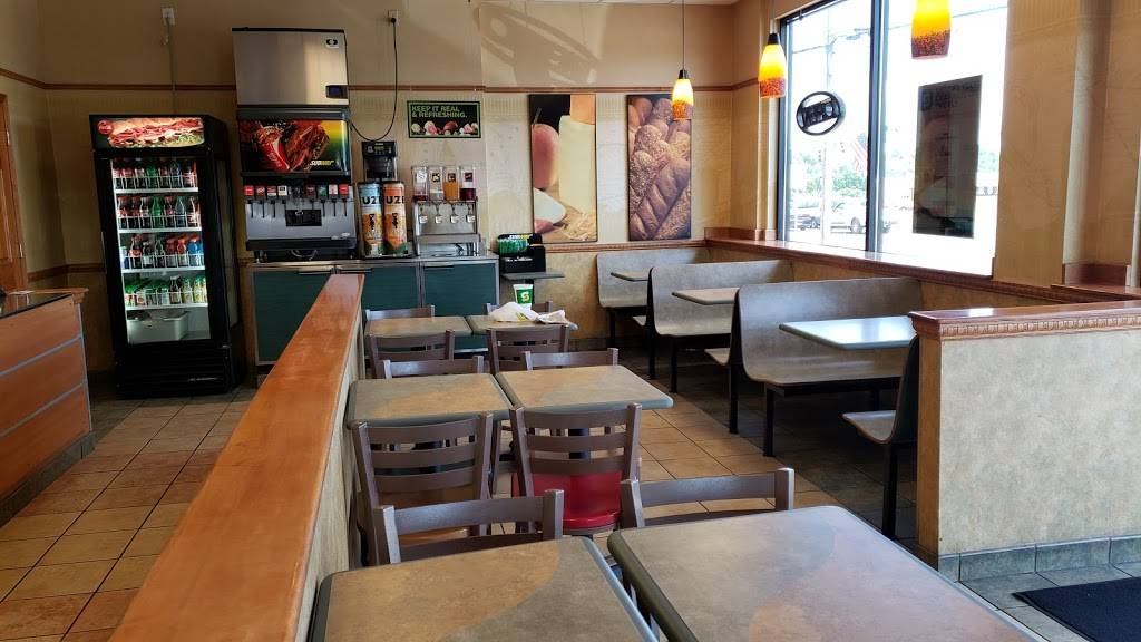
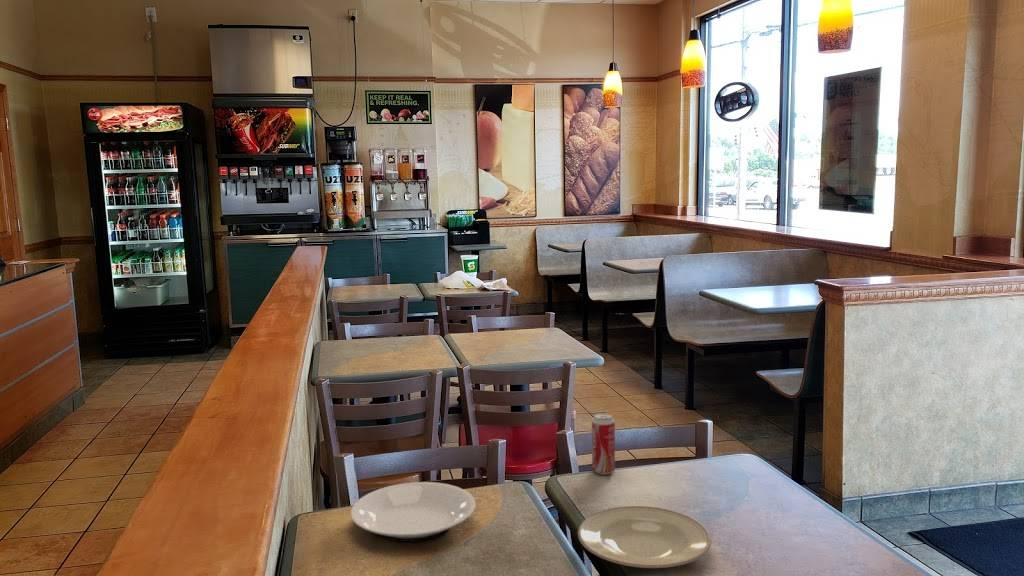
+ beverage can [591,412,616,475]
+ plate [350,481,476,543]
+ plate [577,505,712,569]
